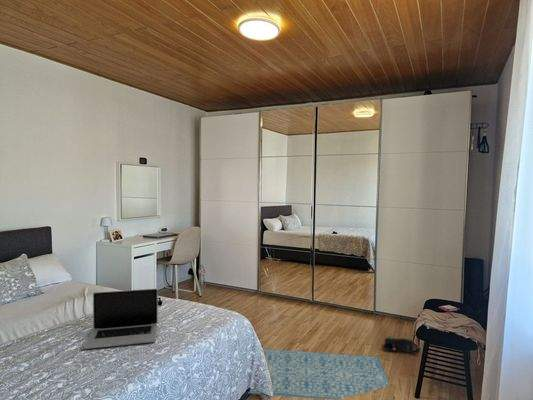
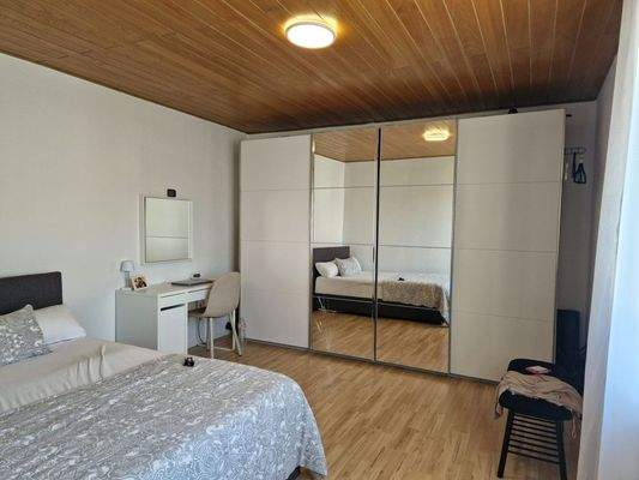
- laptop [83,288,159,350]
- rug [247,347,391,400]
- shoe [382,335,421,355]
